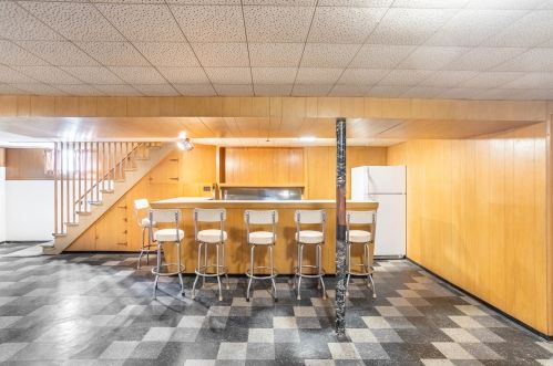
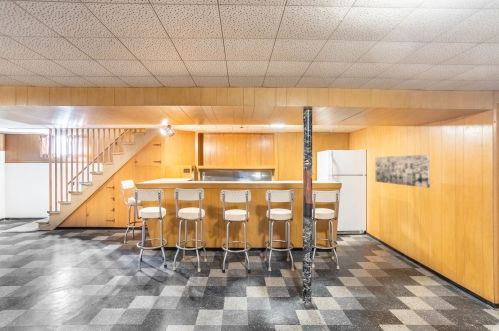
+ wall art [374,153,431,189]
